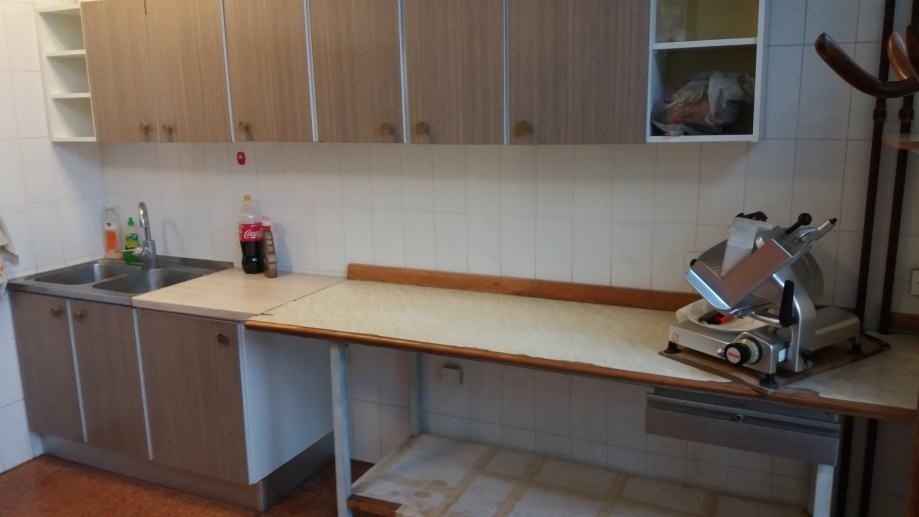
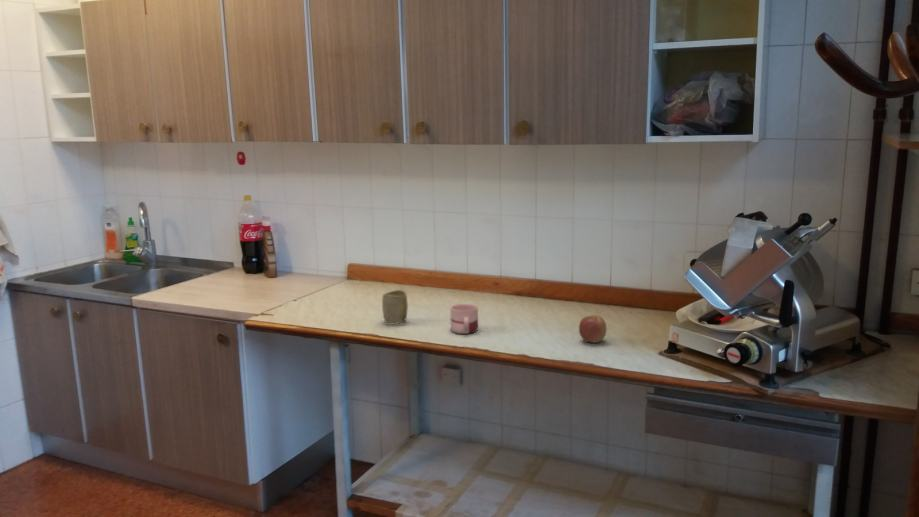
+ cup [381,289,409,326]
+ apple [578,314,607,344]
+ mug [449,303,479,335]
